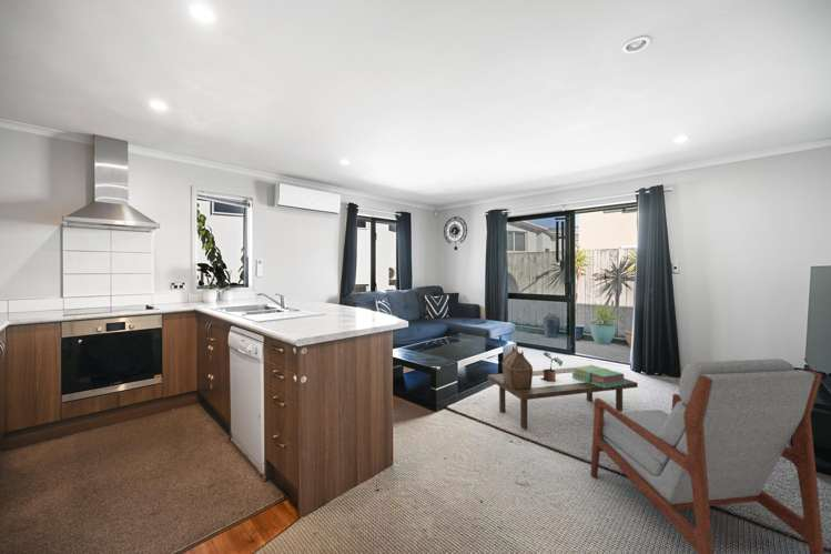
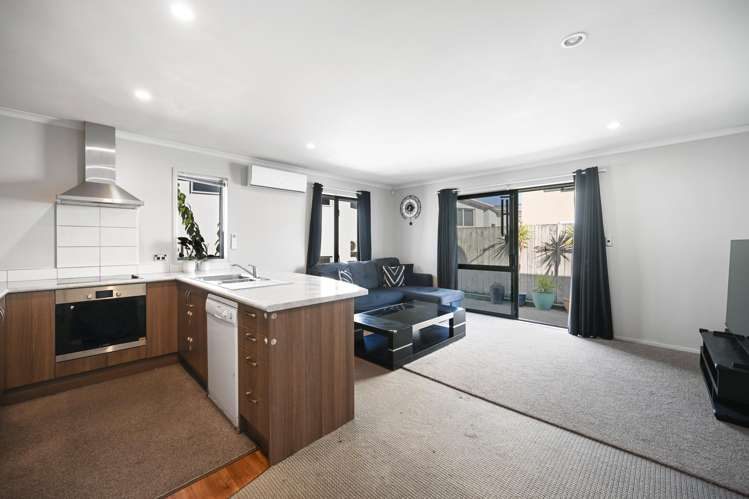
- stack of books [571,364,626,387]
- armchair [589,357,825,554]
- hut [501,345,534,389]
- potted plant [540,352,564,382]
- coffee table [487,366,639,430]
